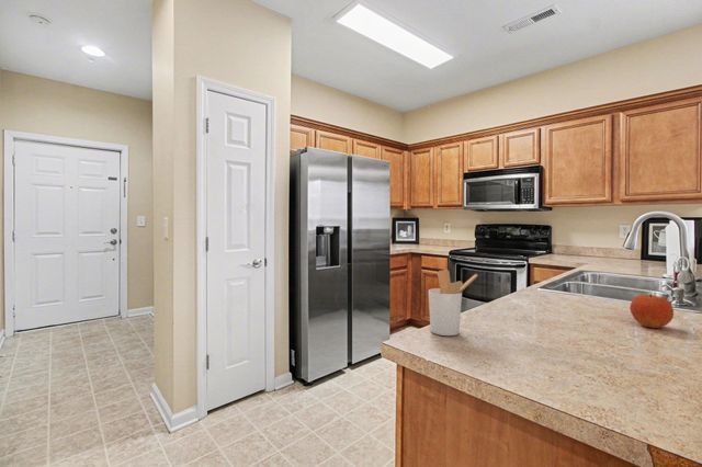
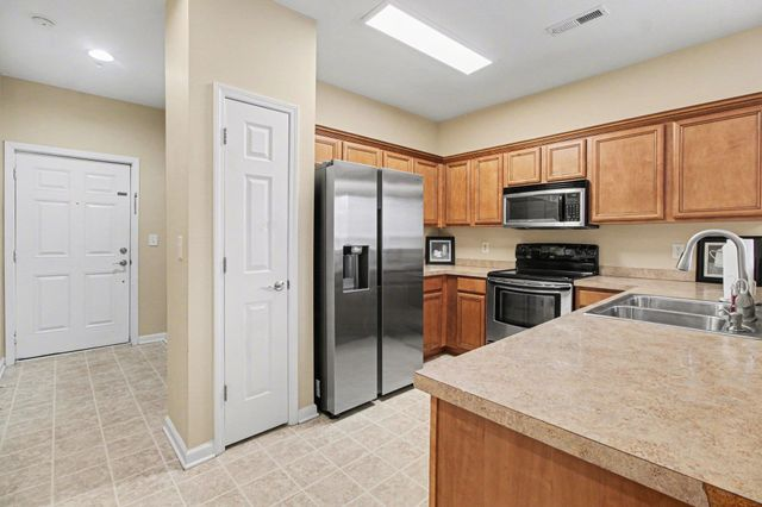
- utensil holder [427,269,478,337]
- fruit [629,294,675,329]
